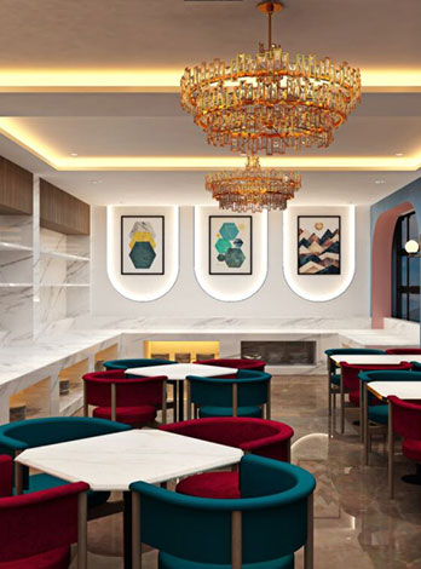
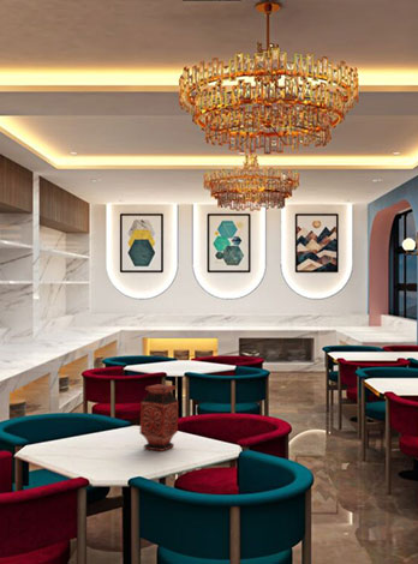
+ vase [139,383,179,452]
